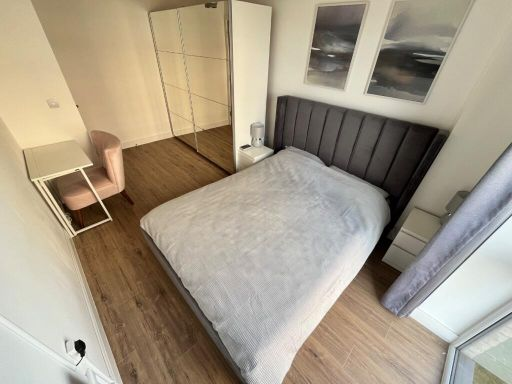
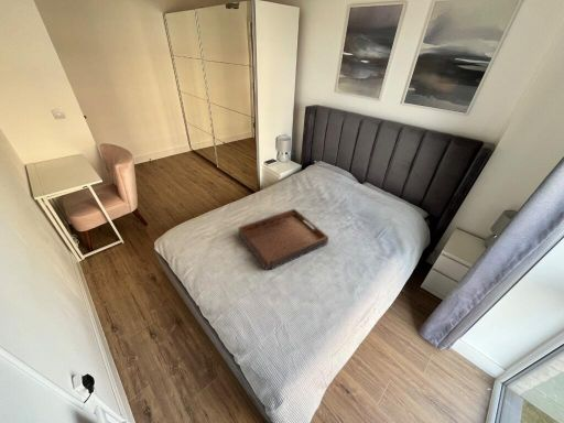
+ serving tray [238,208,329,271]
